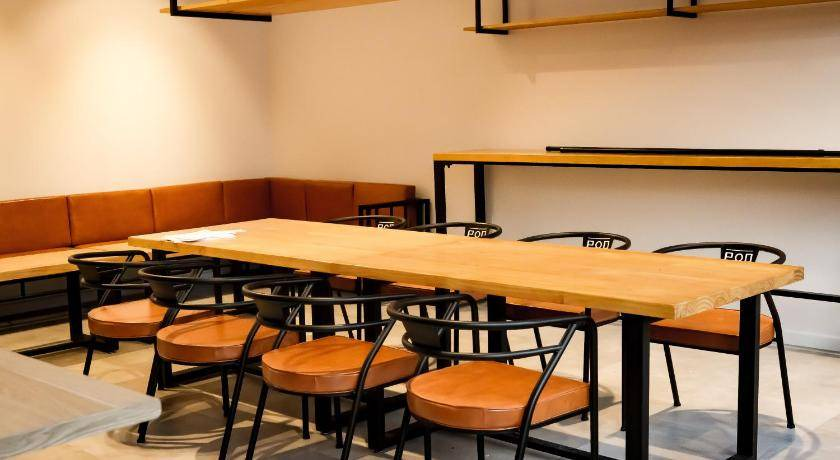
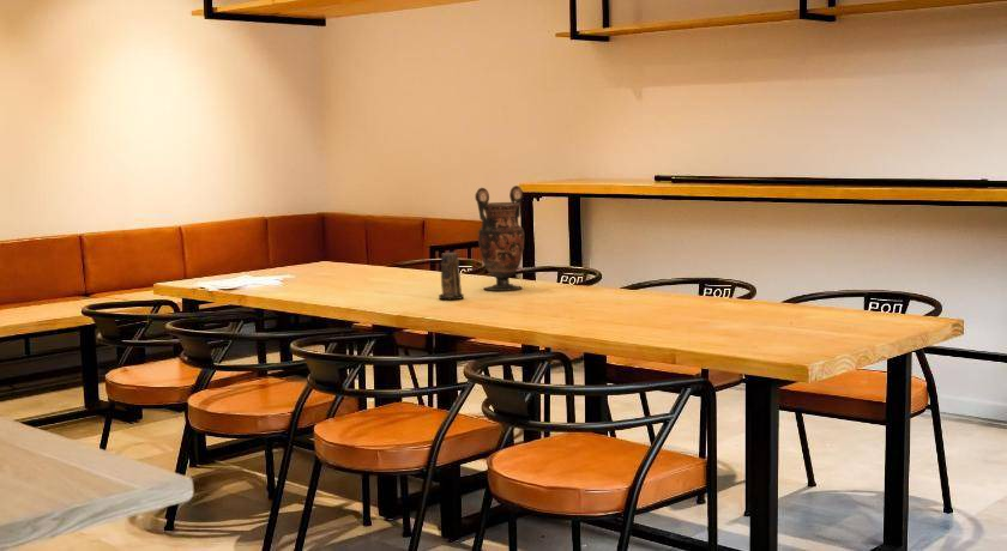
+ vase [474,184,525,292]
+ candle [438,252,465,301]
